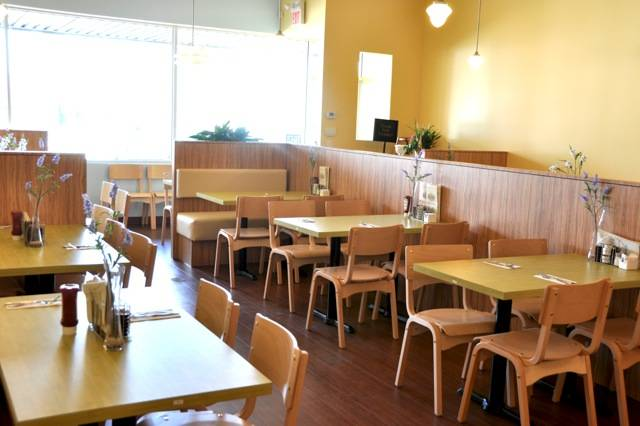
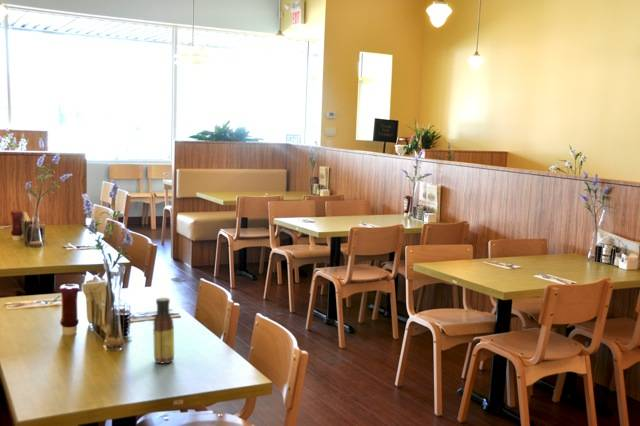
+ sauce bottle [152,297,175,364]
